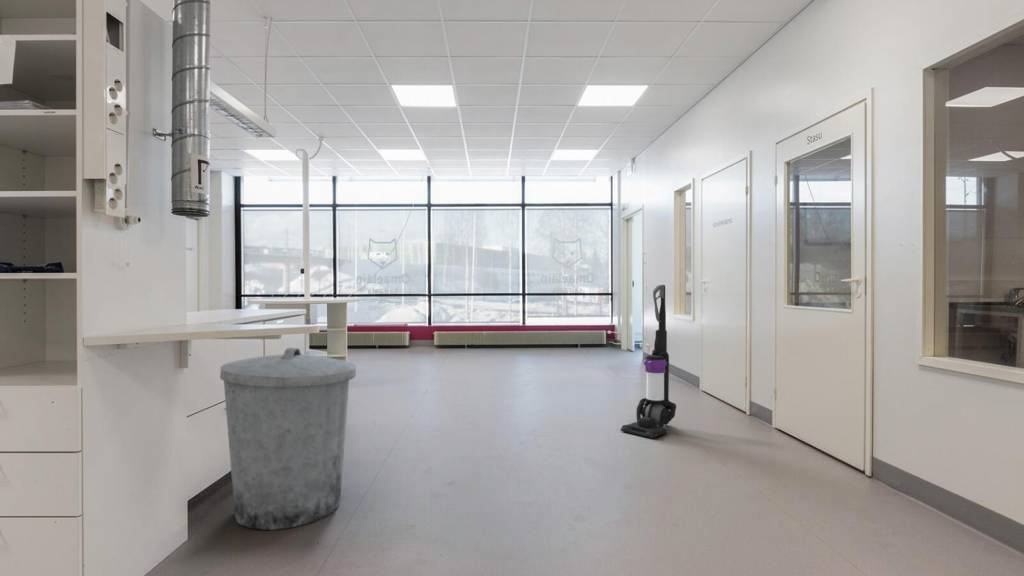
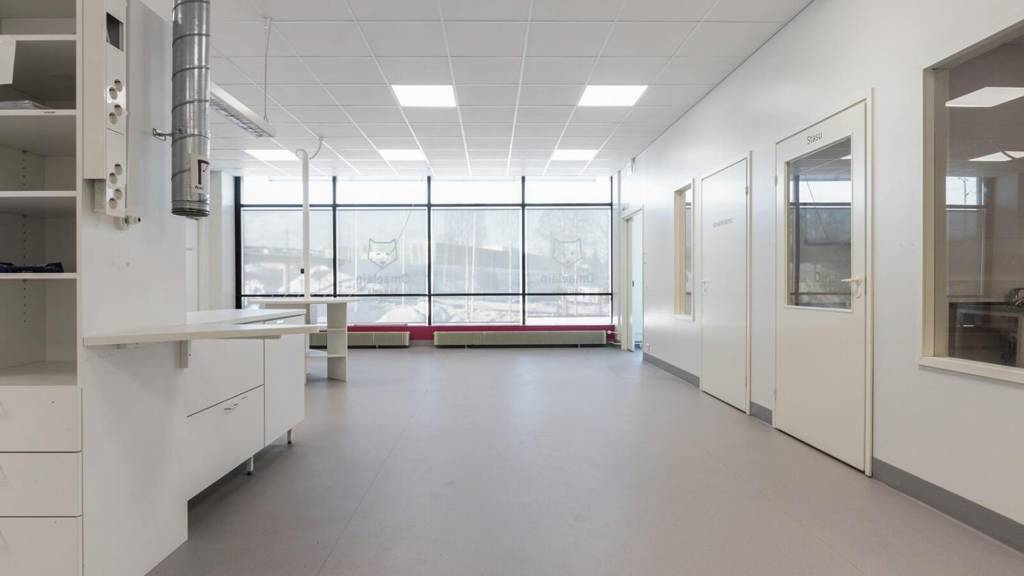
- vacuum cleaner [620,284,677,439]
- trash can [219,347,357,531]
